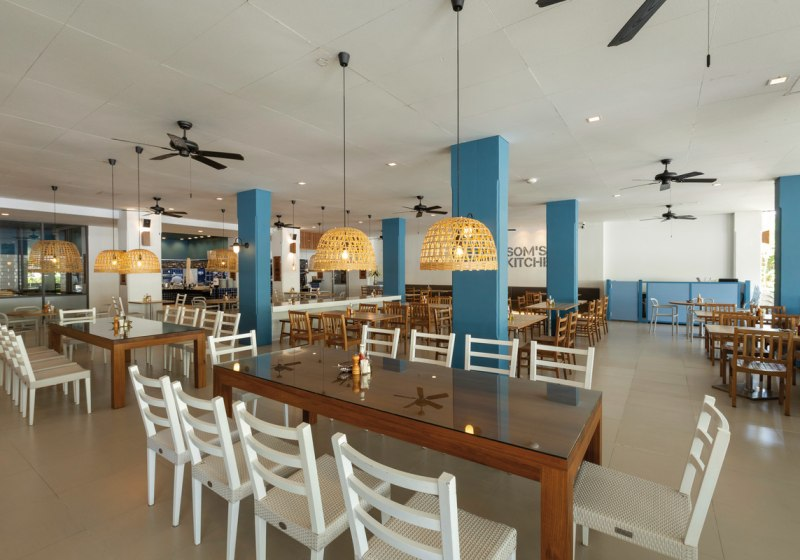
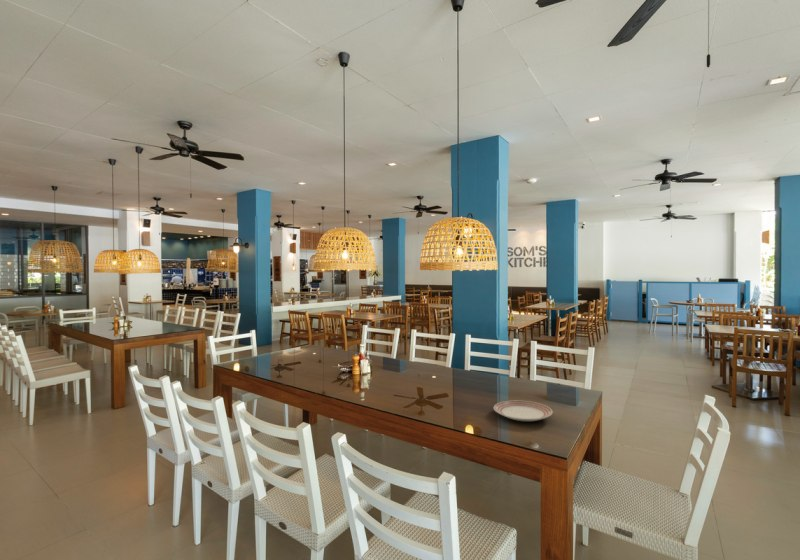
+ dinner plate [493,400,554,422]
